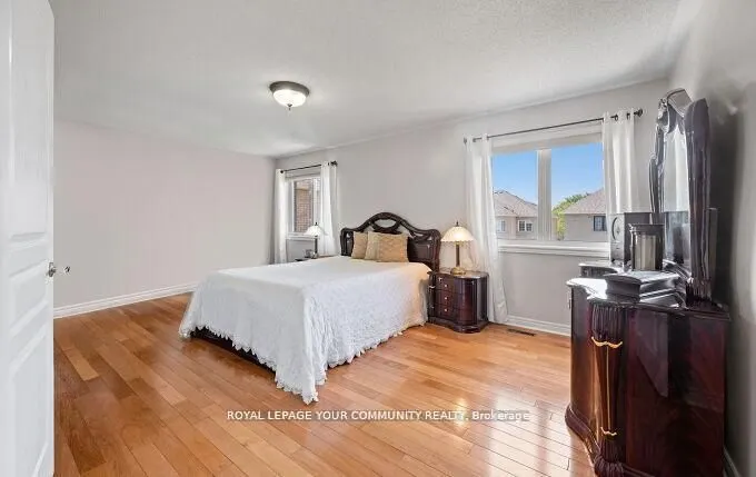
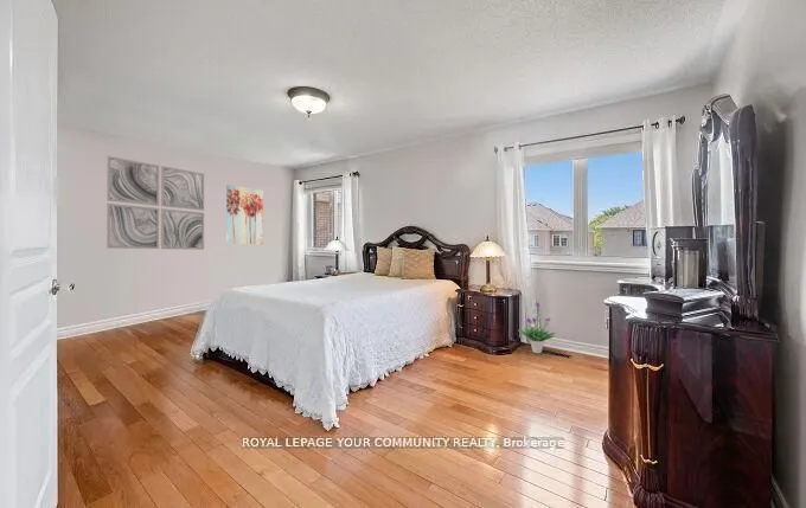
+ wall art [225,184,264,245]
+ potted plant [518,301,556,354]
+ wall art [105,155,205,251]
